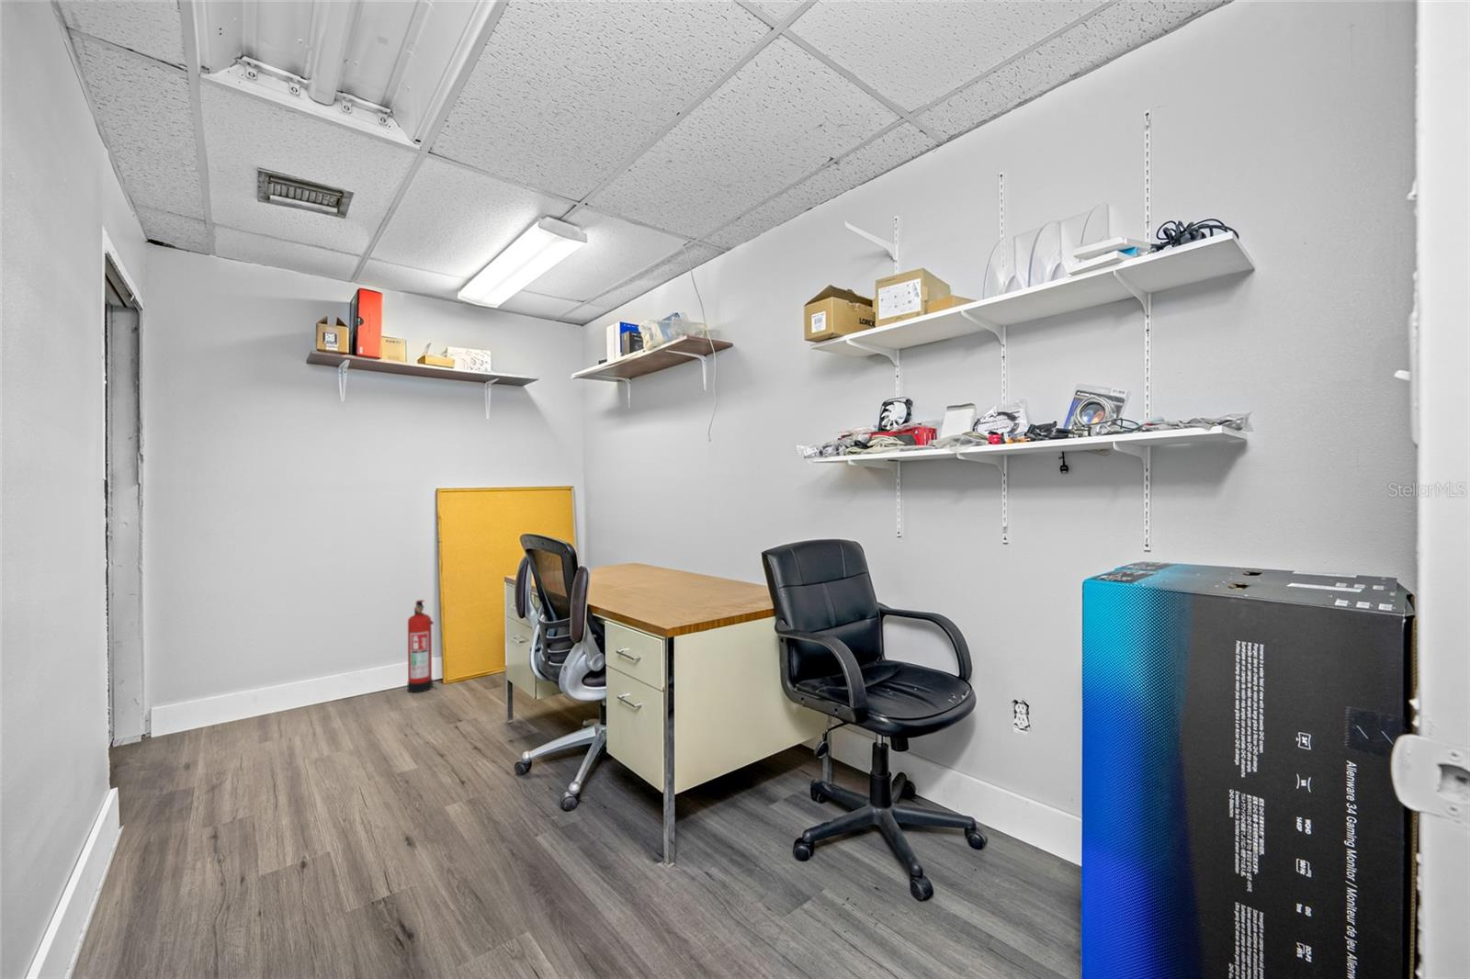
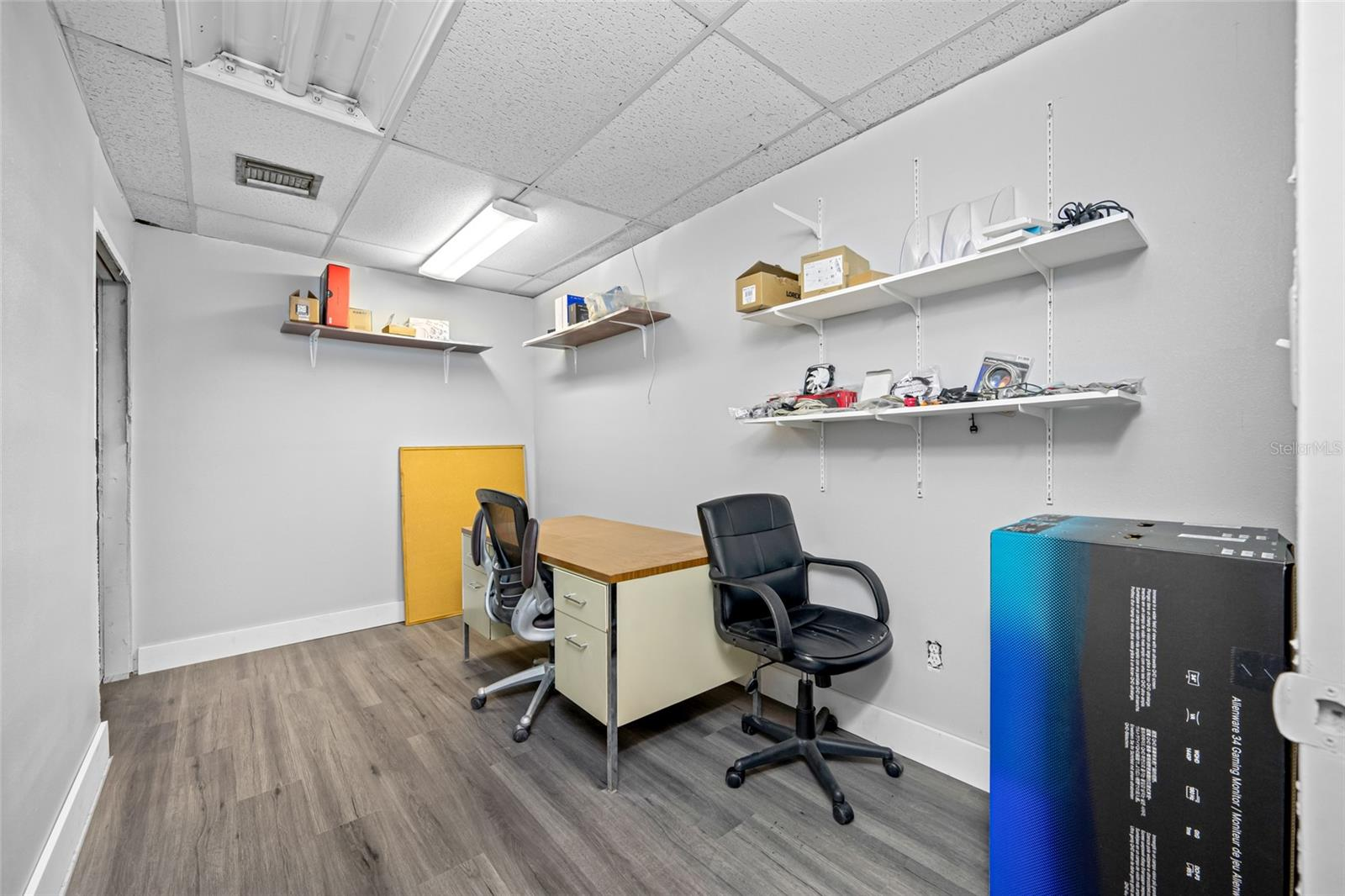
- fire extinguisher [407,599,435,694]
